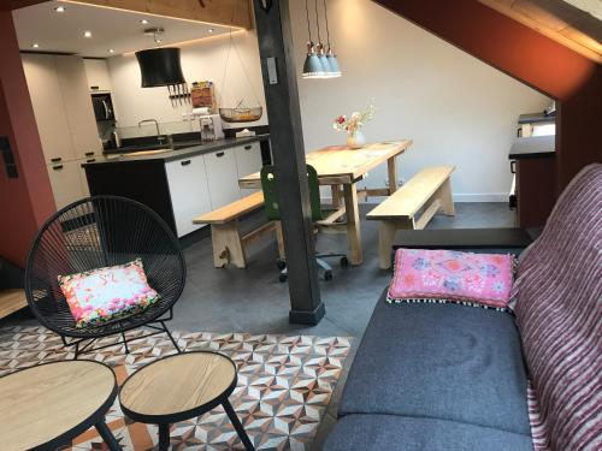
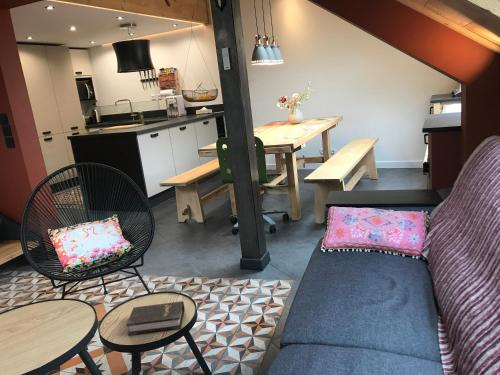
+ hardback book [125,300,186,336]
